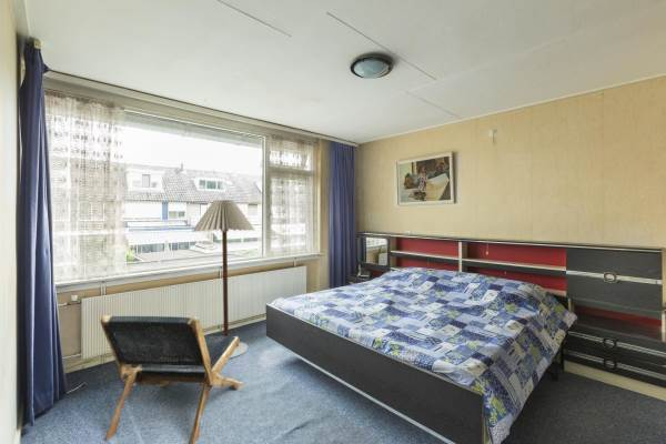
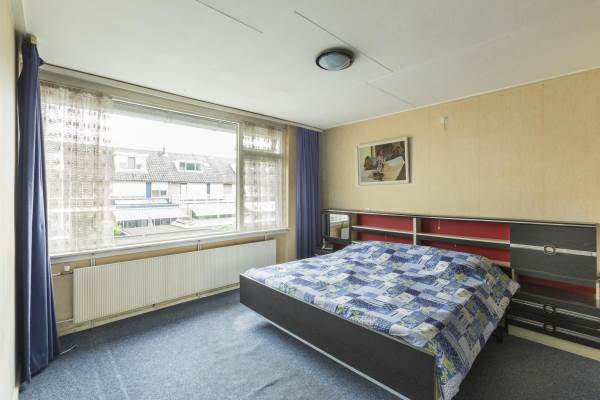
- lounge chair [100,314,243,444]
- floor lamp [191,199,256,359]
